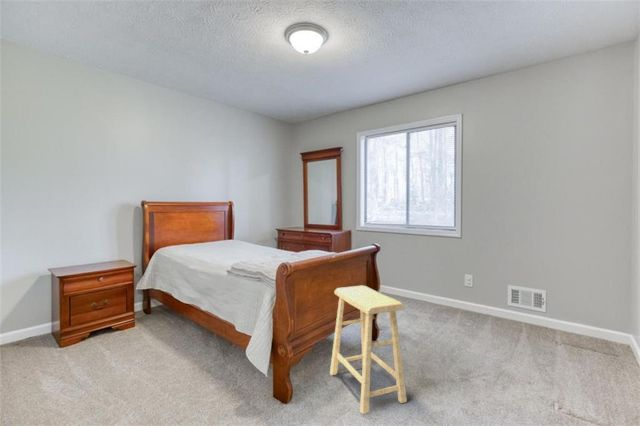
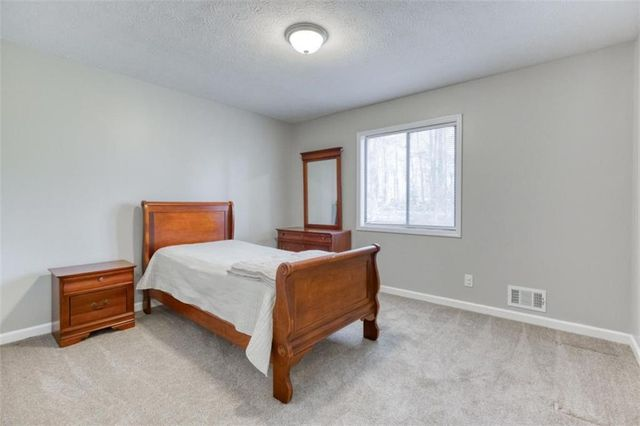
- stool [329,285,408,415]
